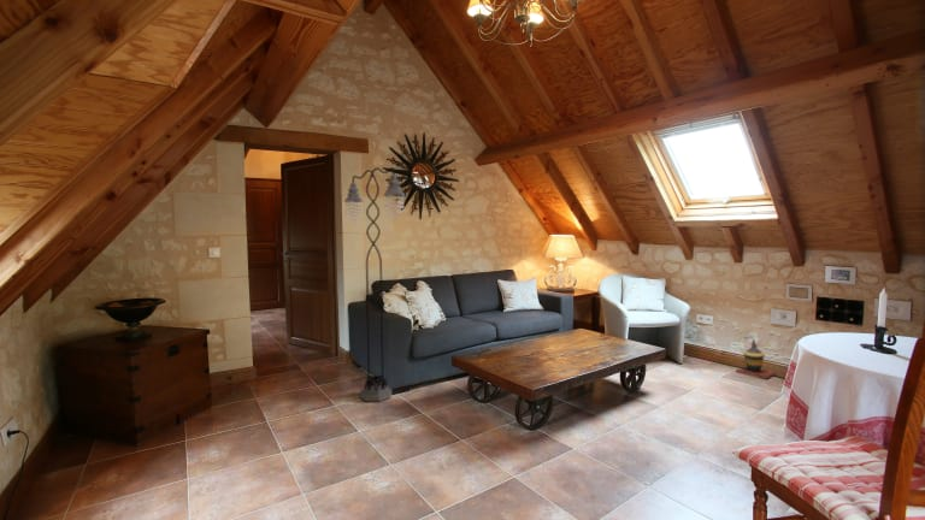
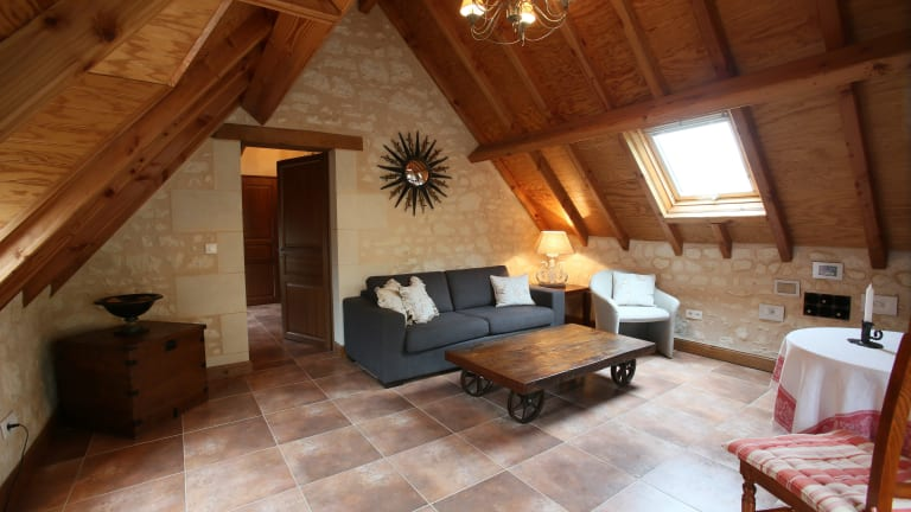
- floor lamp [343,166,406,402]
- decorative basket [735,333,776,380]
